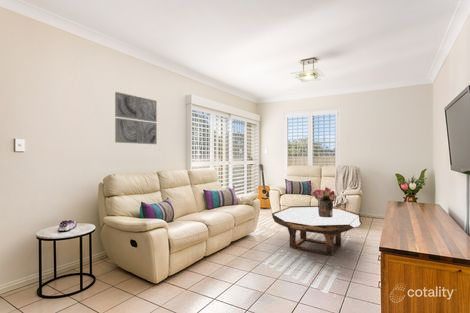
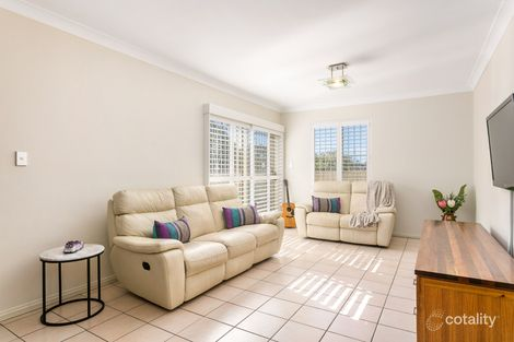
- bouquet [311,186,337,218]
- coffee table [271,205,363,257]
- wall art [114,91,158,145]
